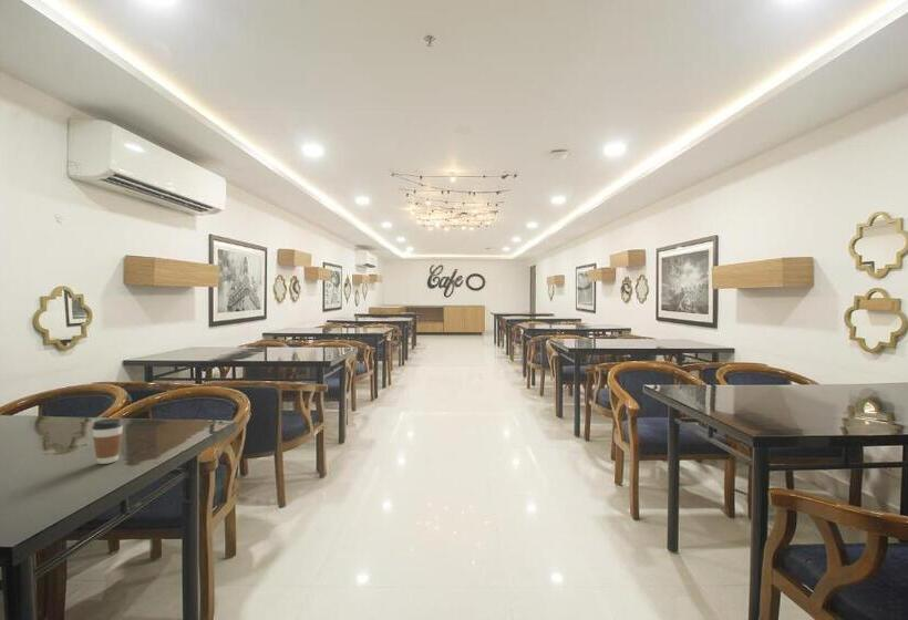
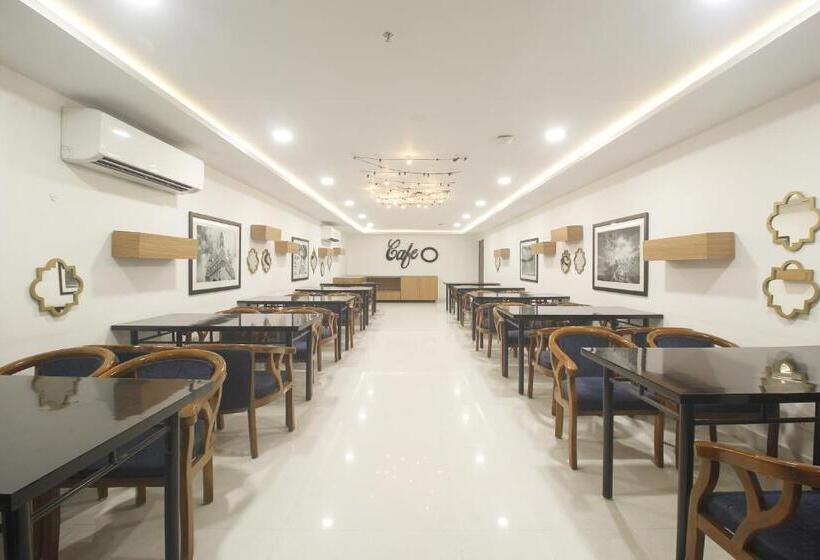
- coffee cup [91,418,125,465]
